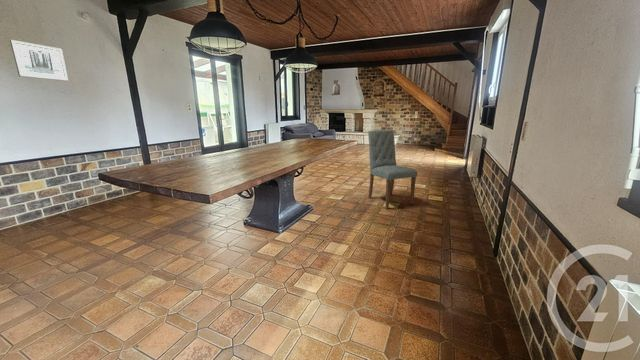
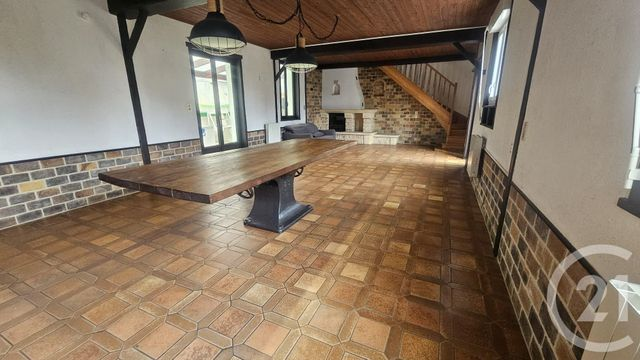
- dining chair [367,129,418,209]
- wall art [9,39,69,82]
